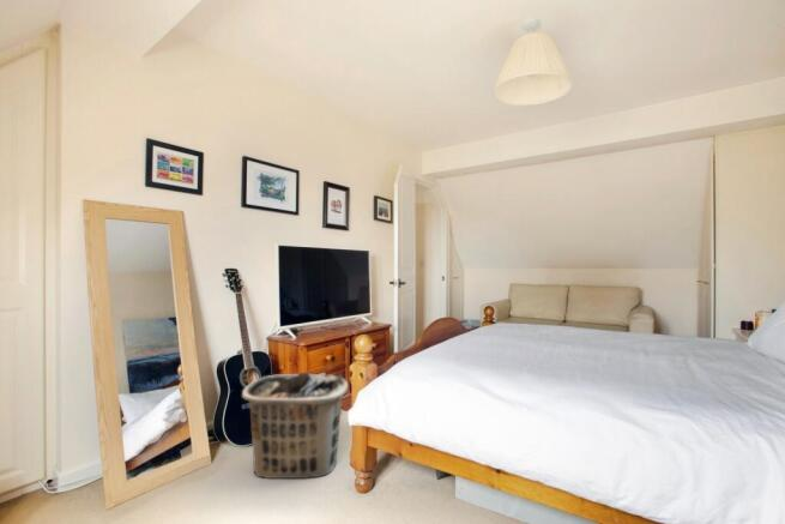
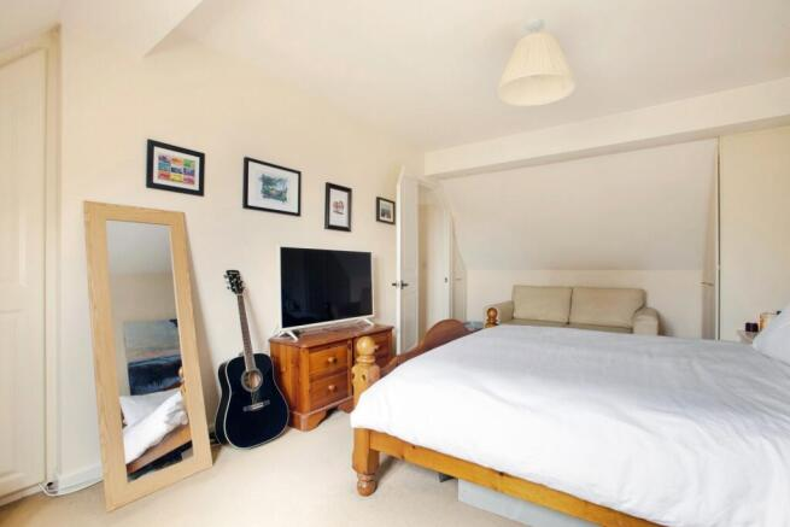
- clothes hamper [241,372,349,480]
